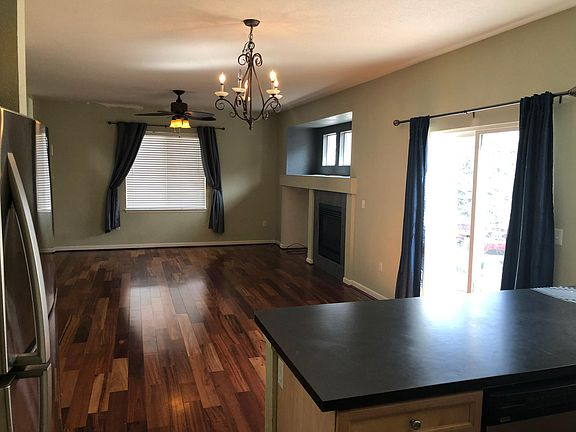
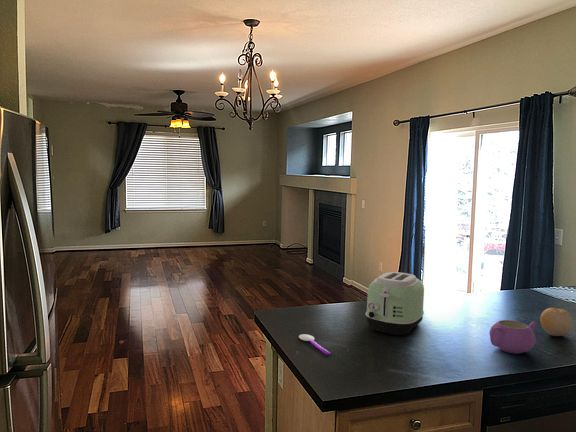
+ fruit [539,307,574,337]
+ teapot [488,319,538,355]
+ toaster [365,271,425,337]
+ spoon [298,333,331,356]
